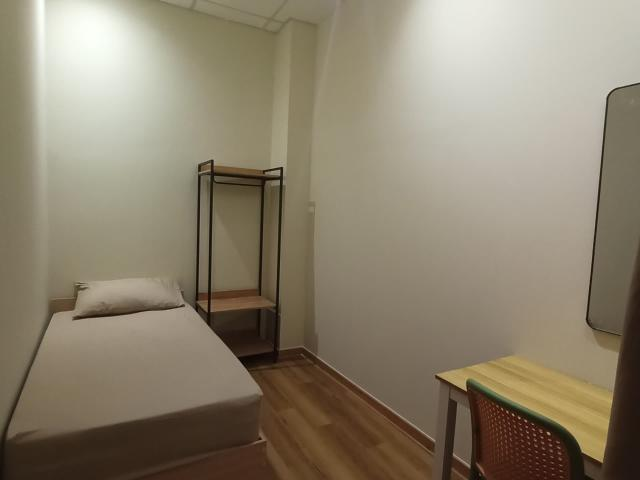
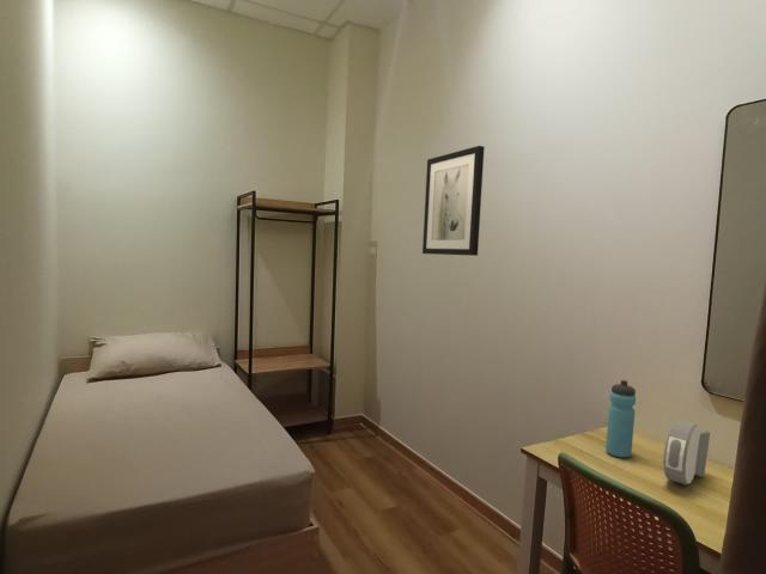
+ wall art [421,145,486,257]
+ alarm clock [662,419,711,487]
+ water bottle [604,379,637,459]
